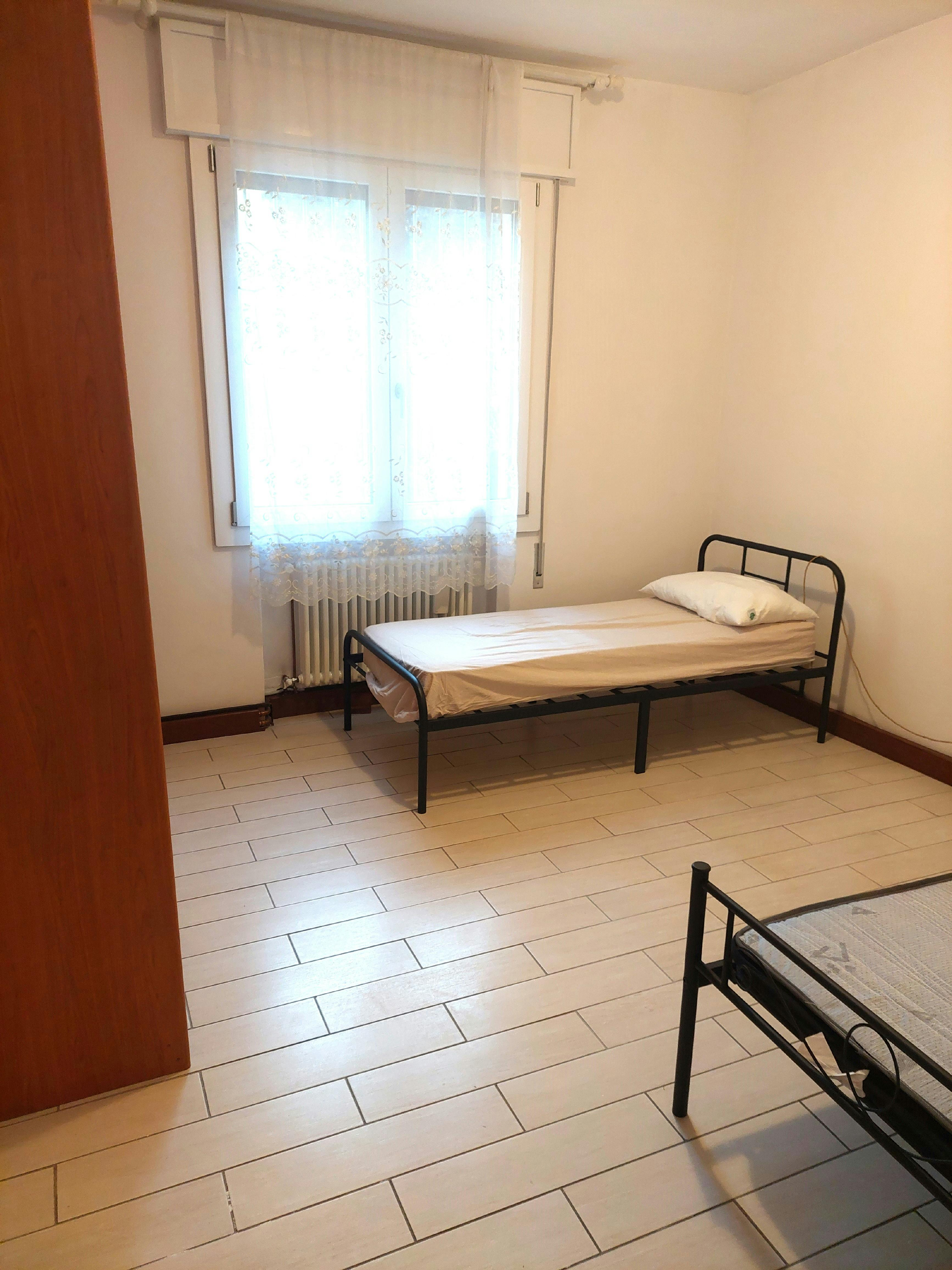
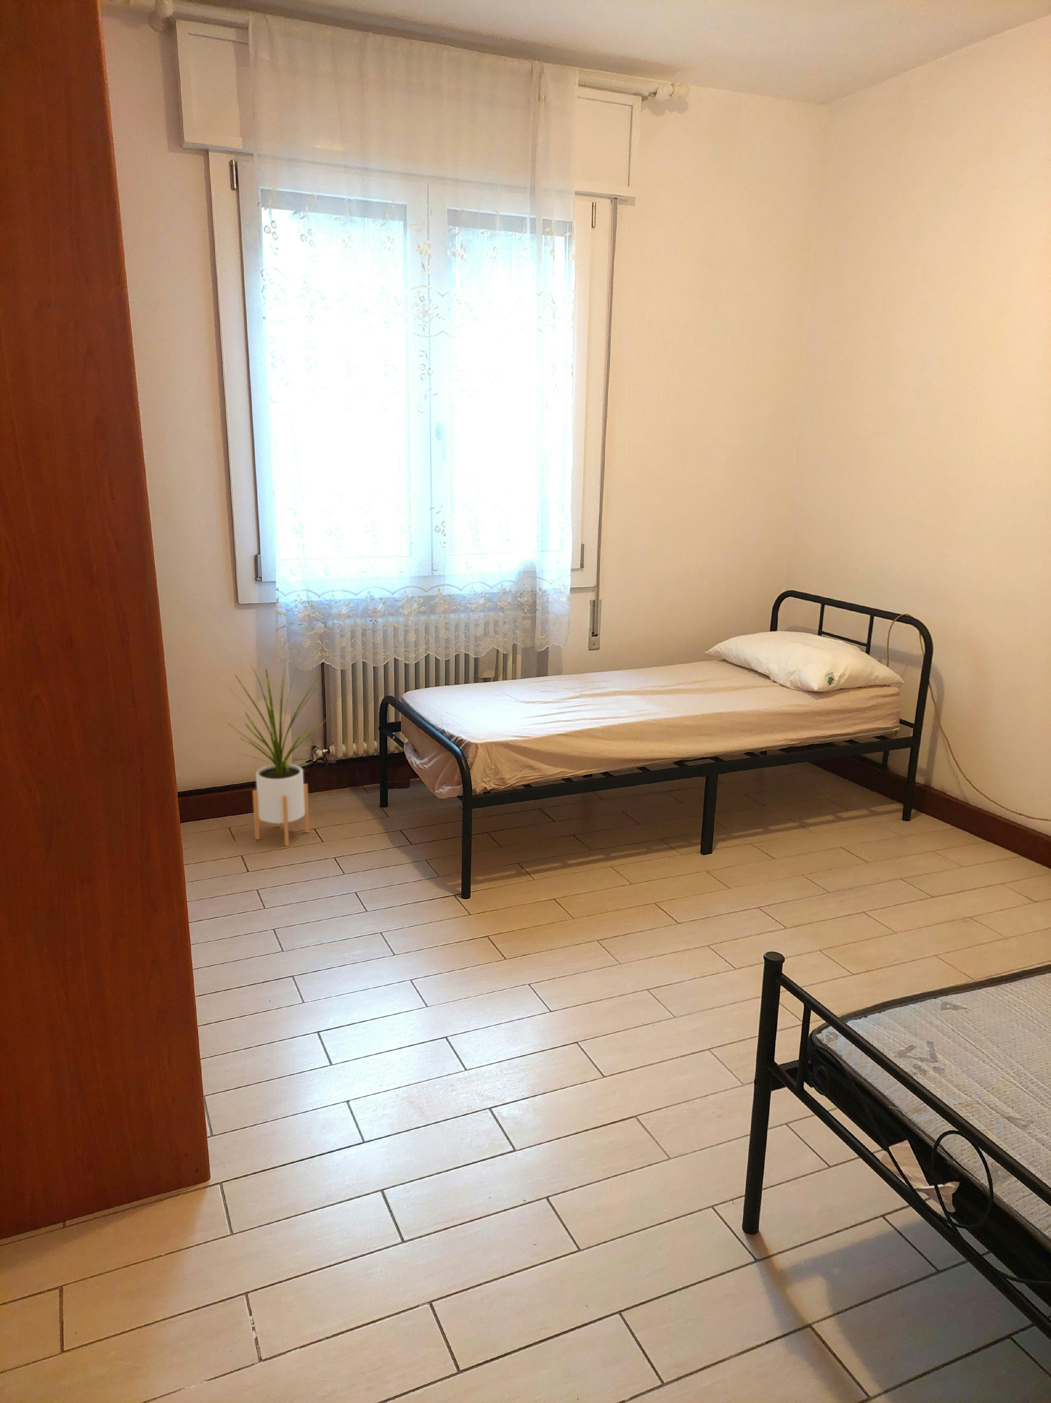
+ house plant [225,657,329,846]
